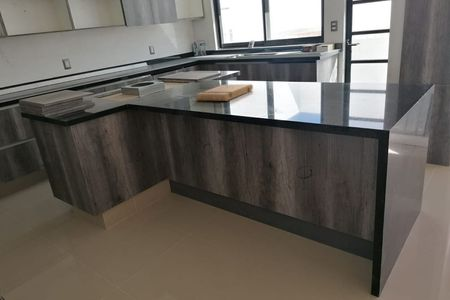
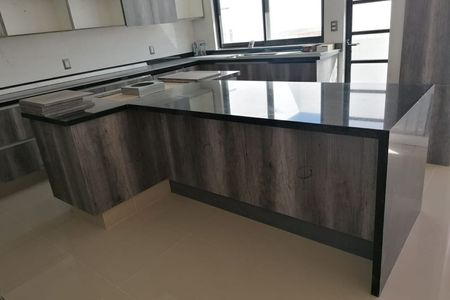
- cutting board [194,83,254,102]
